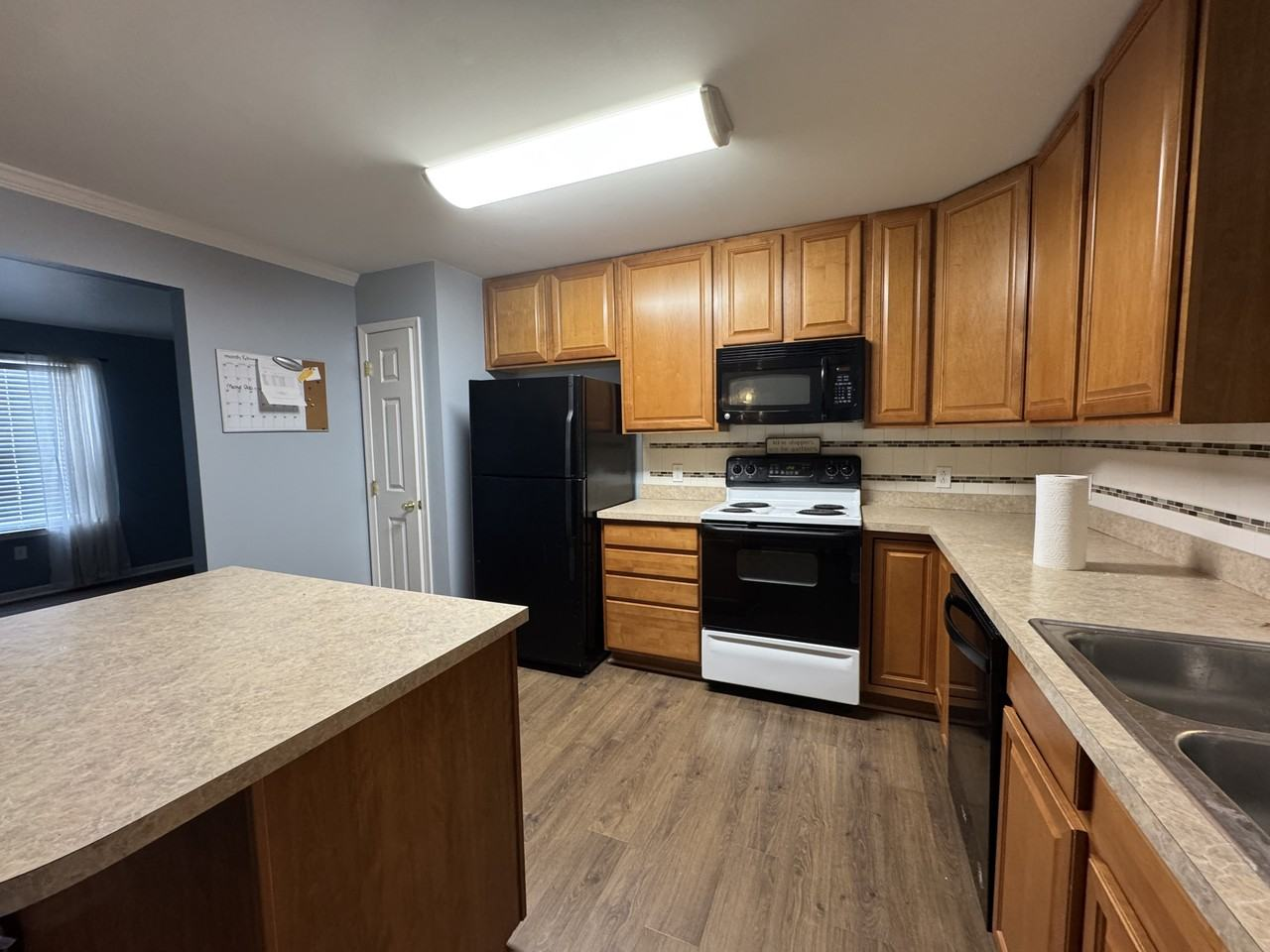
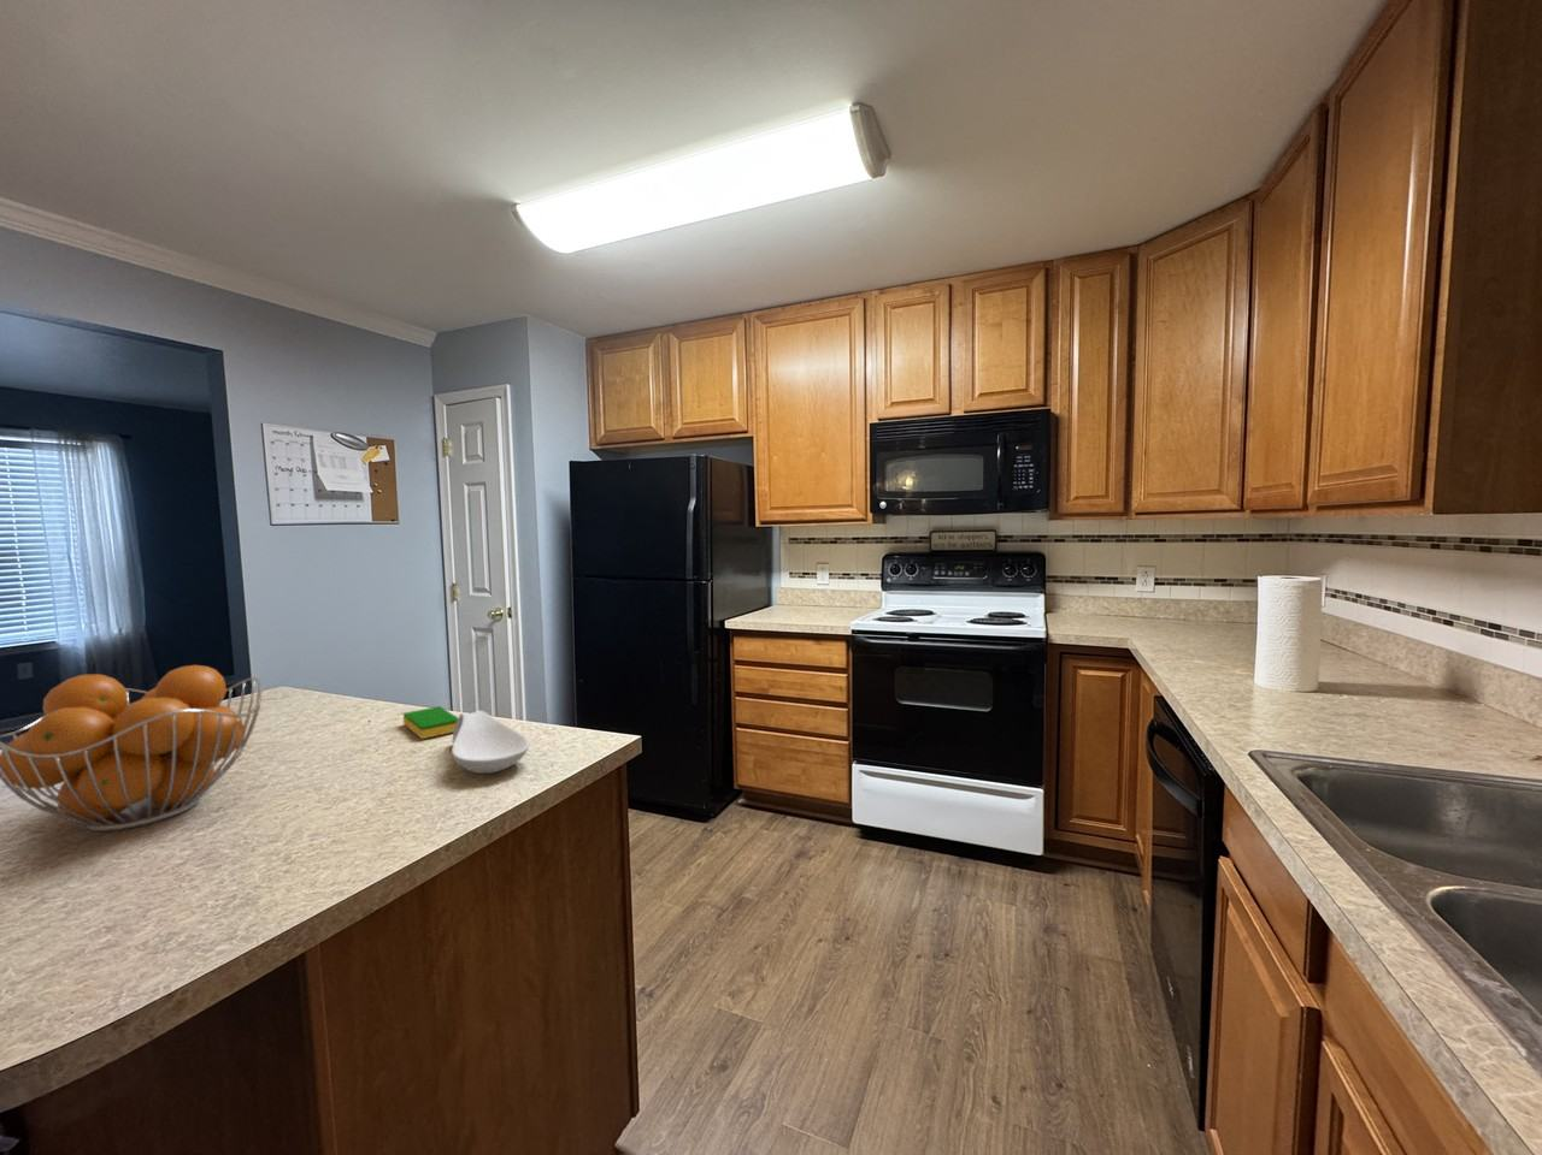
+ fruit basket [0,664,263,832]
+ dish sponge [402,705,459,740]
+ spoon rest [450,710,531,775]
